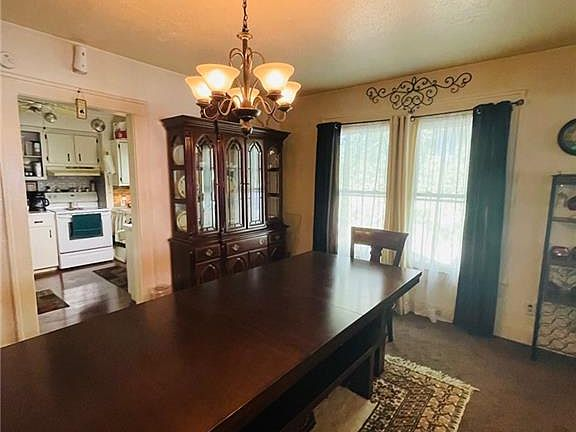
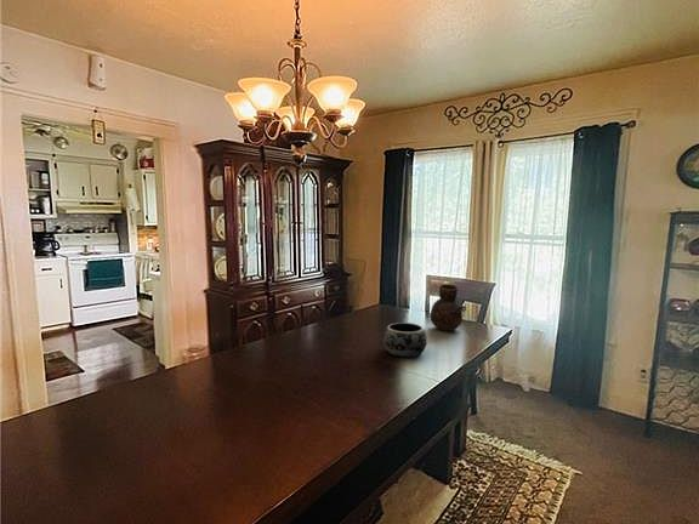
+ vase [430,283,467,331]
+ decorative bowl [382,321,428,359]
